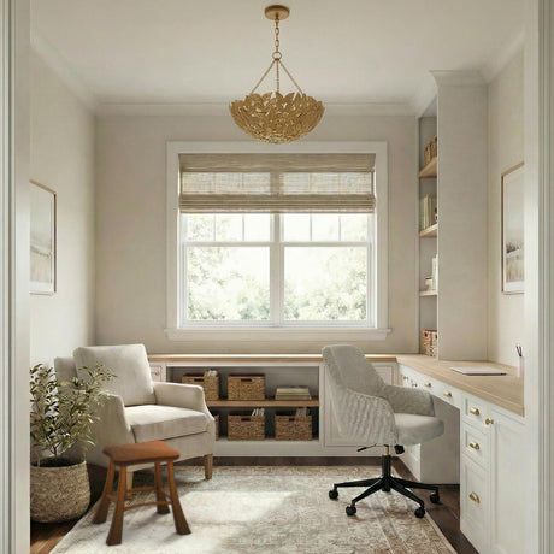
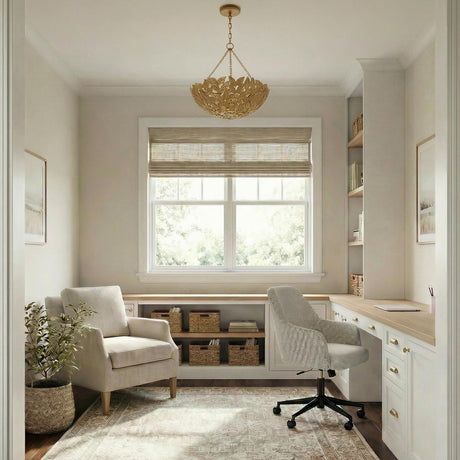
- stool [90,440,193,548]
